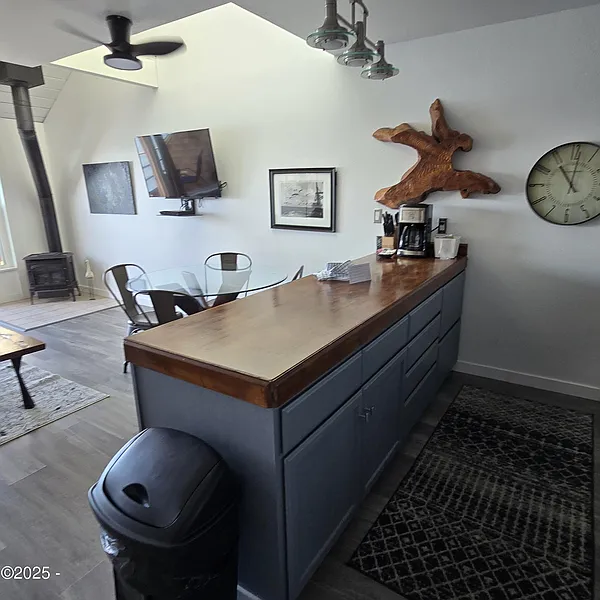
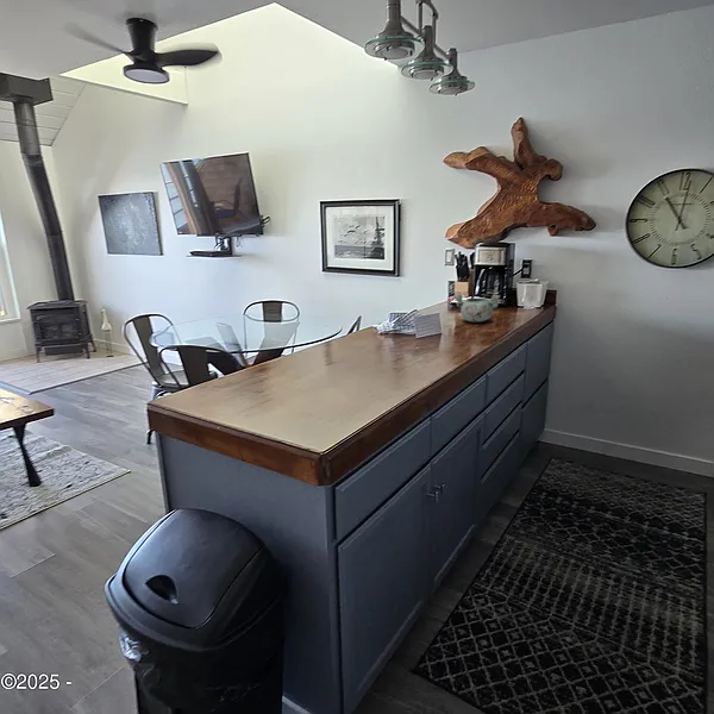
+ decorative bowl [453,293,501,324]
